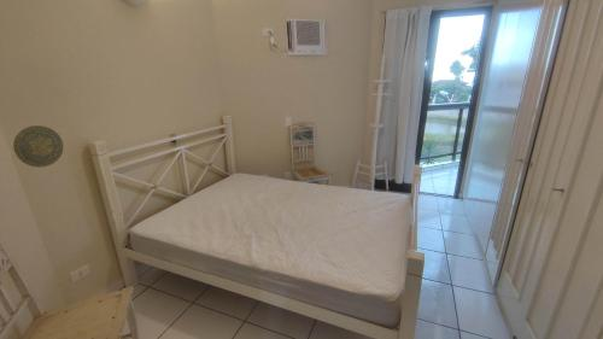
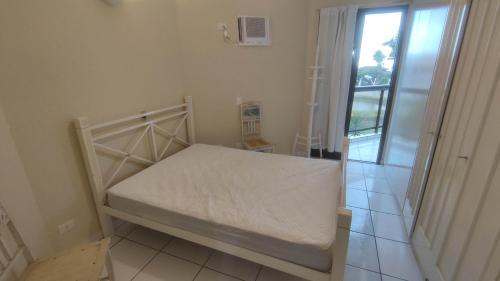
- decorative plate [12,124,65,169]
